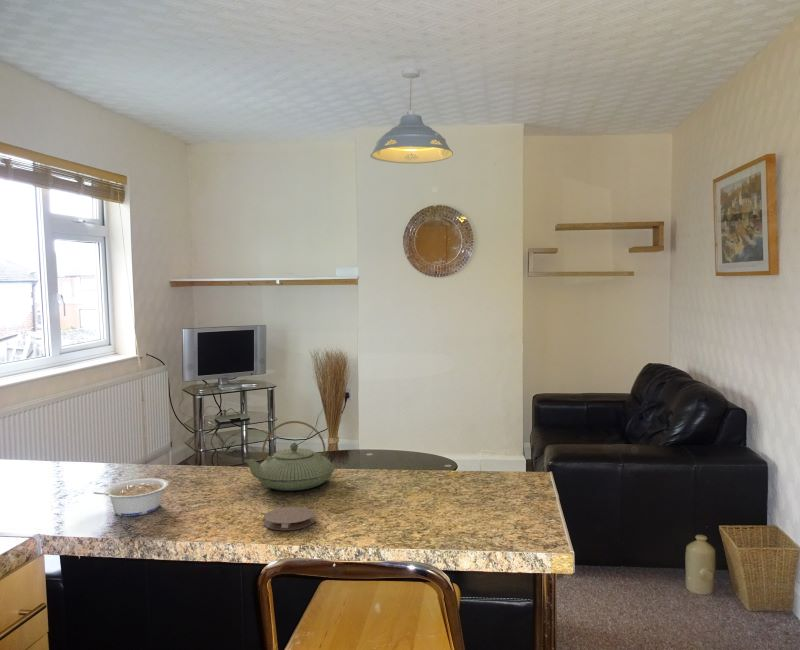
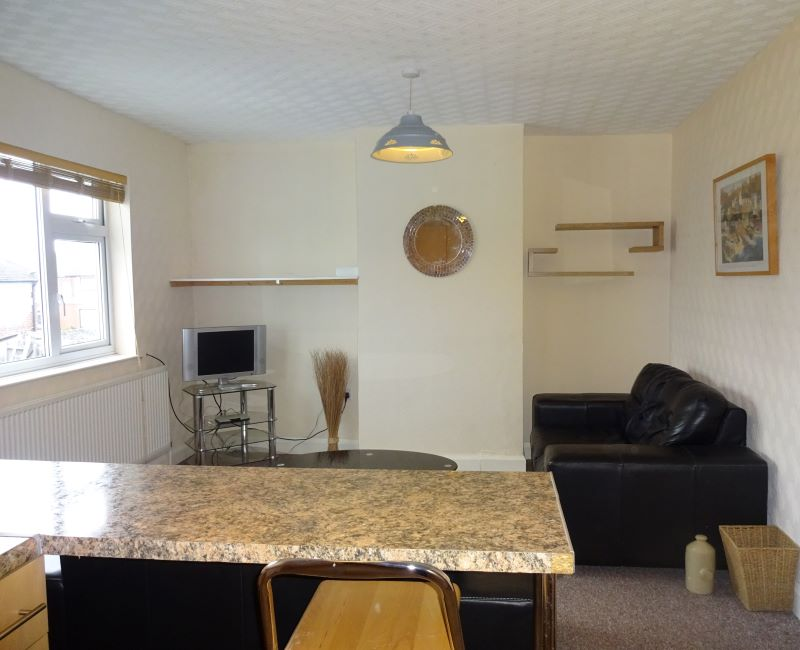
- teapot [241,420,335,492]
- coaster [263,506,316,531]
- legume [91,477,170,517]
